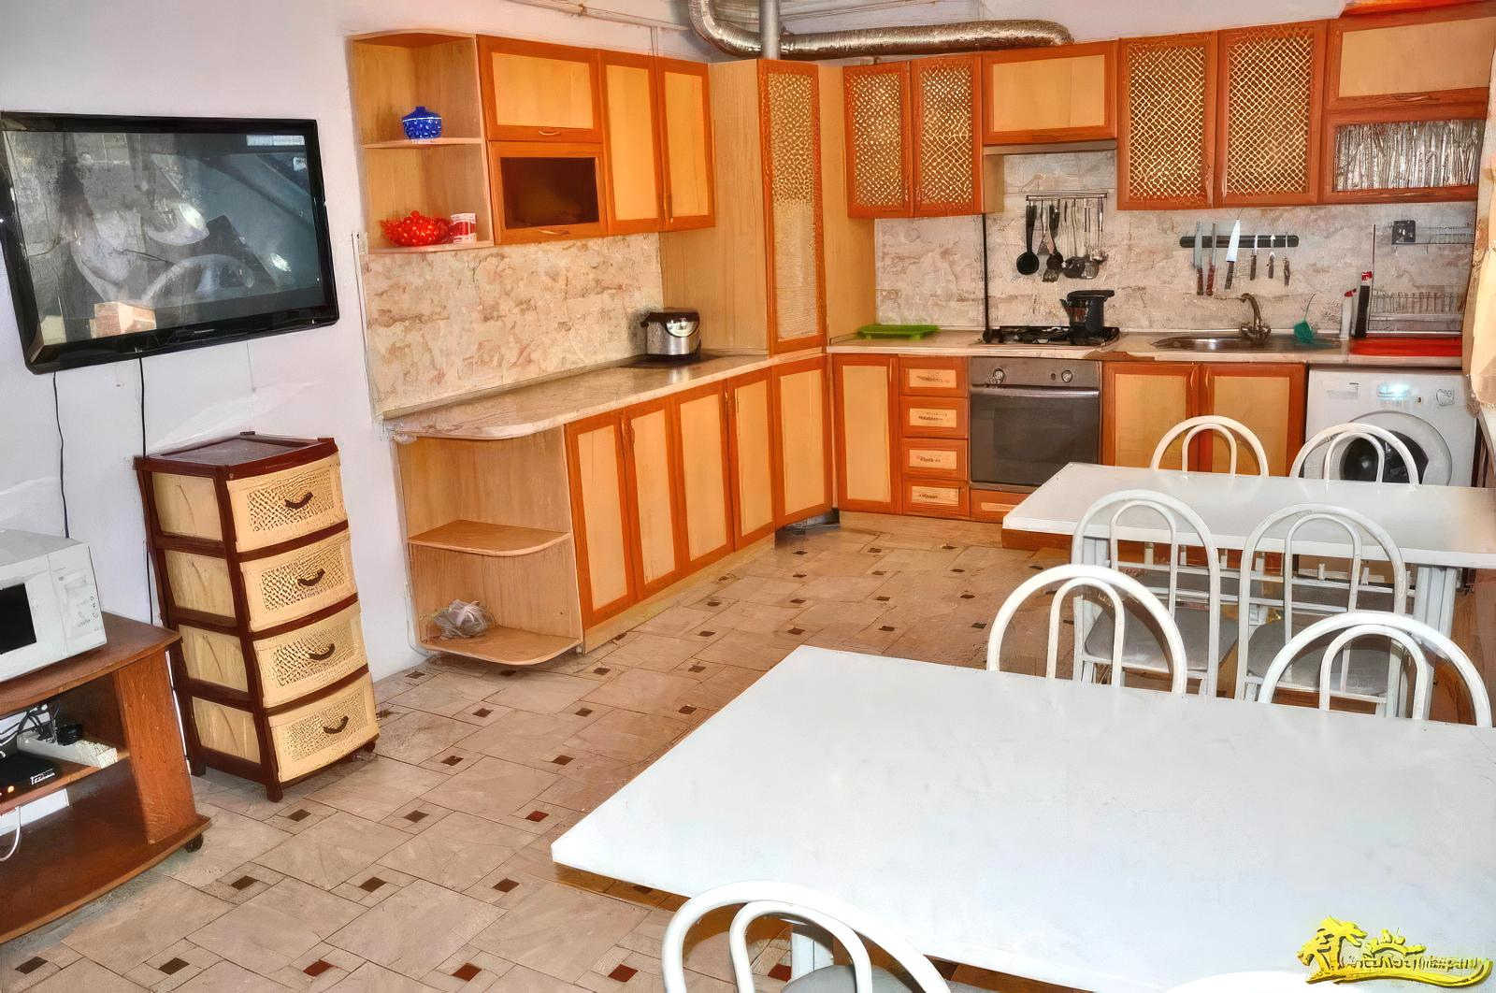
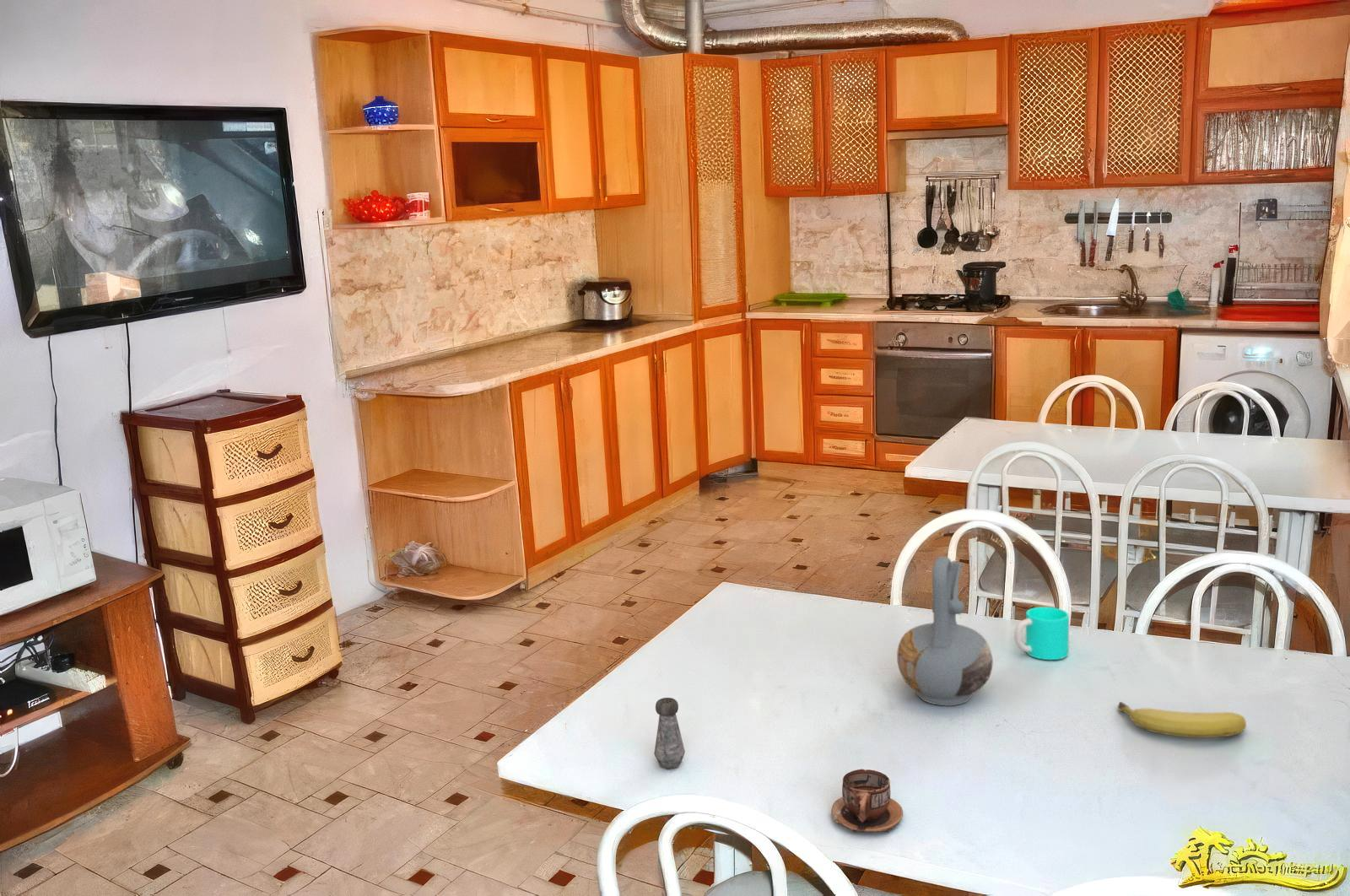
+ salt shaker [653,697,686,770]
+ cup [831,769,904,833]
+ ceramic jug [896,555,994,706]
+ fruit [1117,701,1247,738]
+ cup [1013,606,1070,661]
